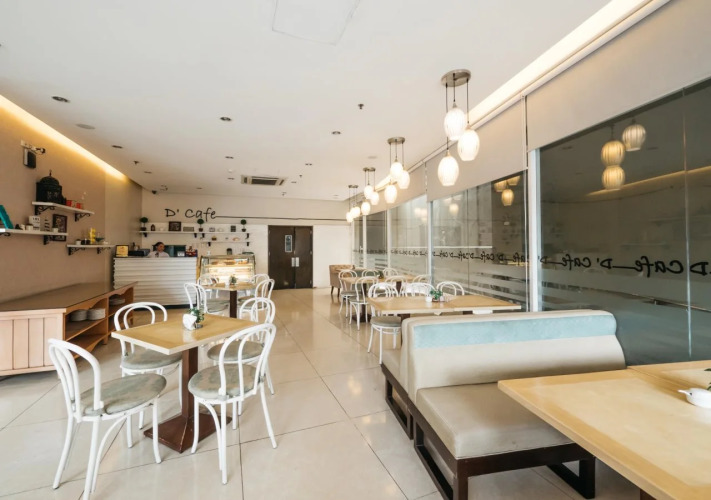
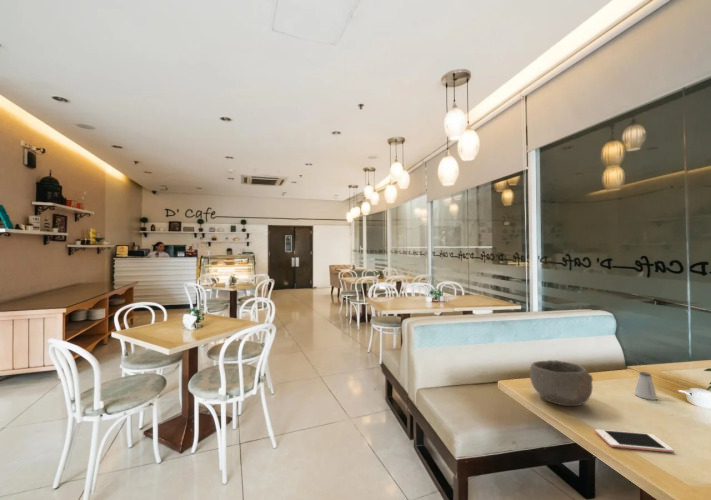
+ cell phone [594,428,675,454]
+ bowl [529,359,594,407]
+ saltshaker [633,371,658,401]
